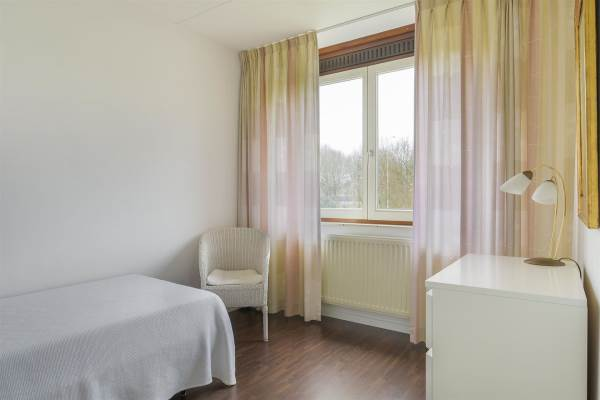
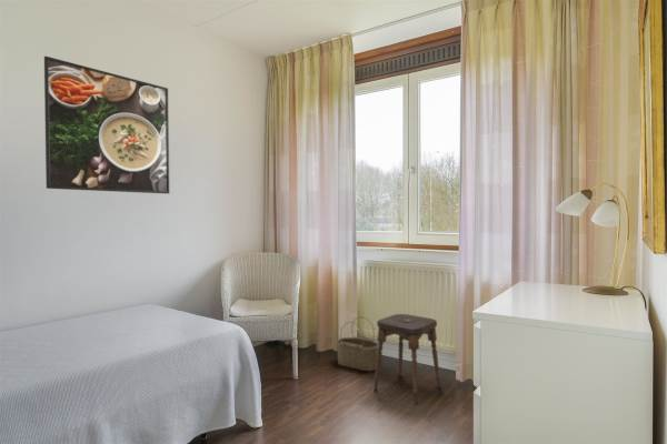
+ stool [372,313,441,404]
+ wicker basket [336,316,379,372]
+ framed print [43,56,170,194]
